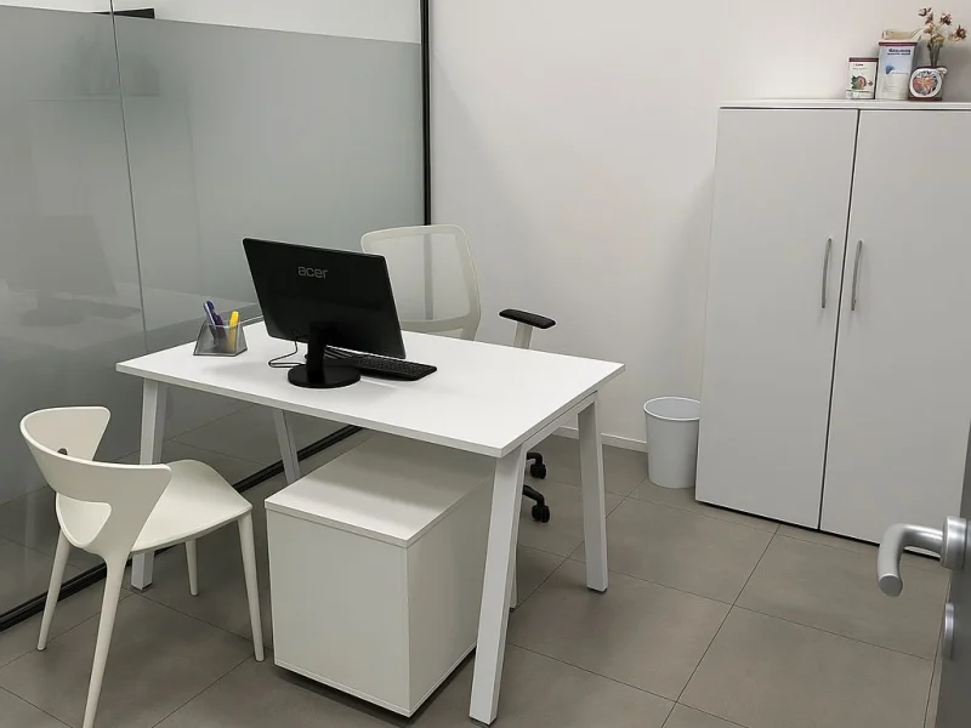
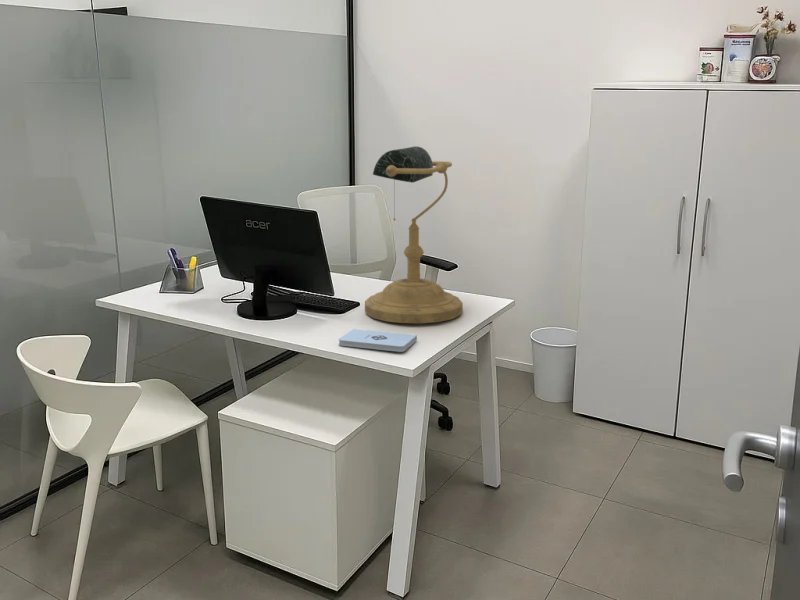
+ desk lamp [364,145,464,324]
+ notepad [338,328,418,353]
